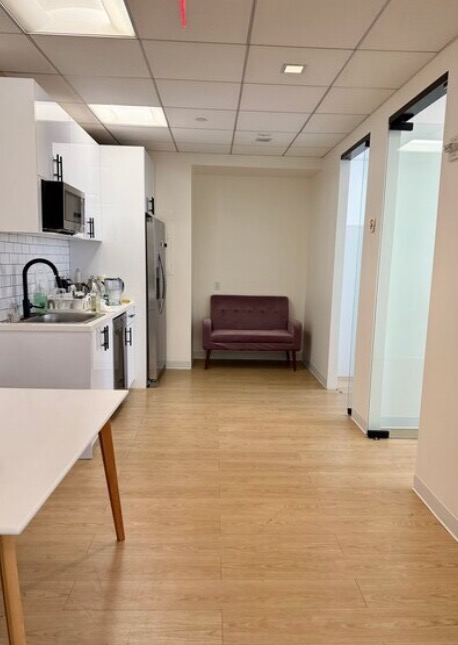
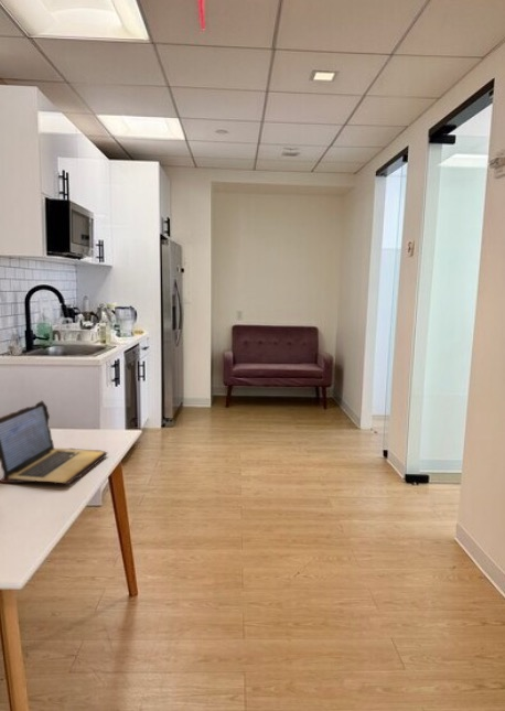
+ laptop [0,399,109,486]
